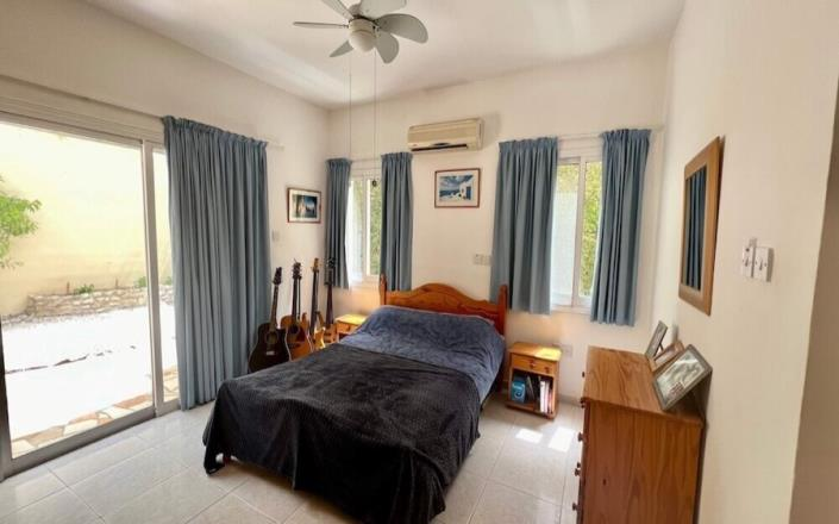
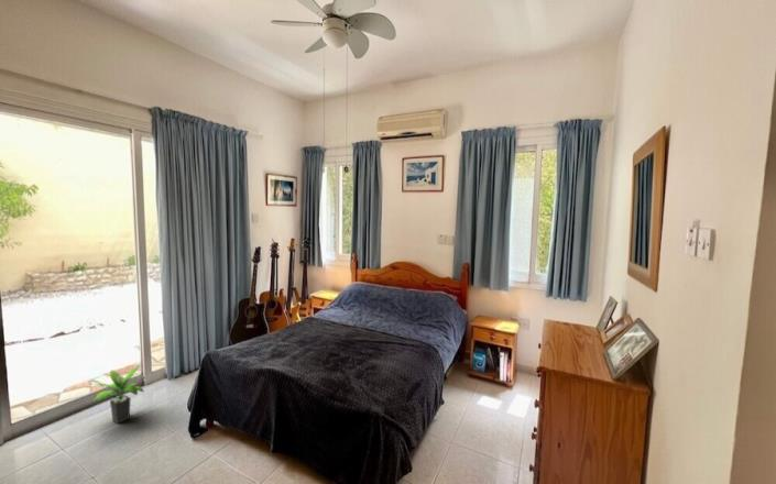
+ potted plant [91,365,144,425]
